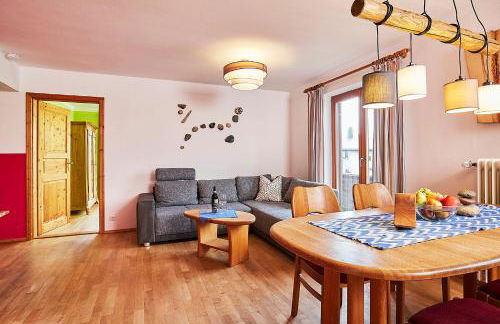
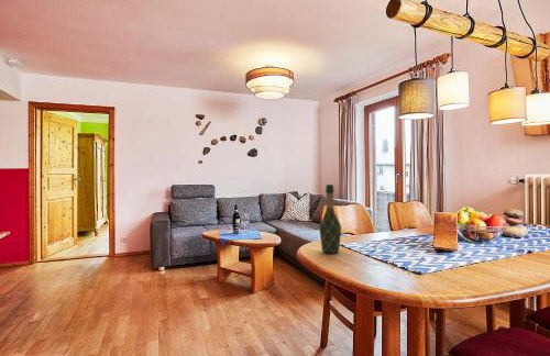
+ wine bottle [318,183,342,254]
